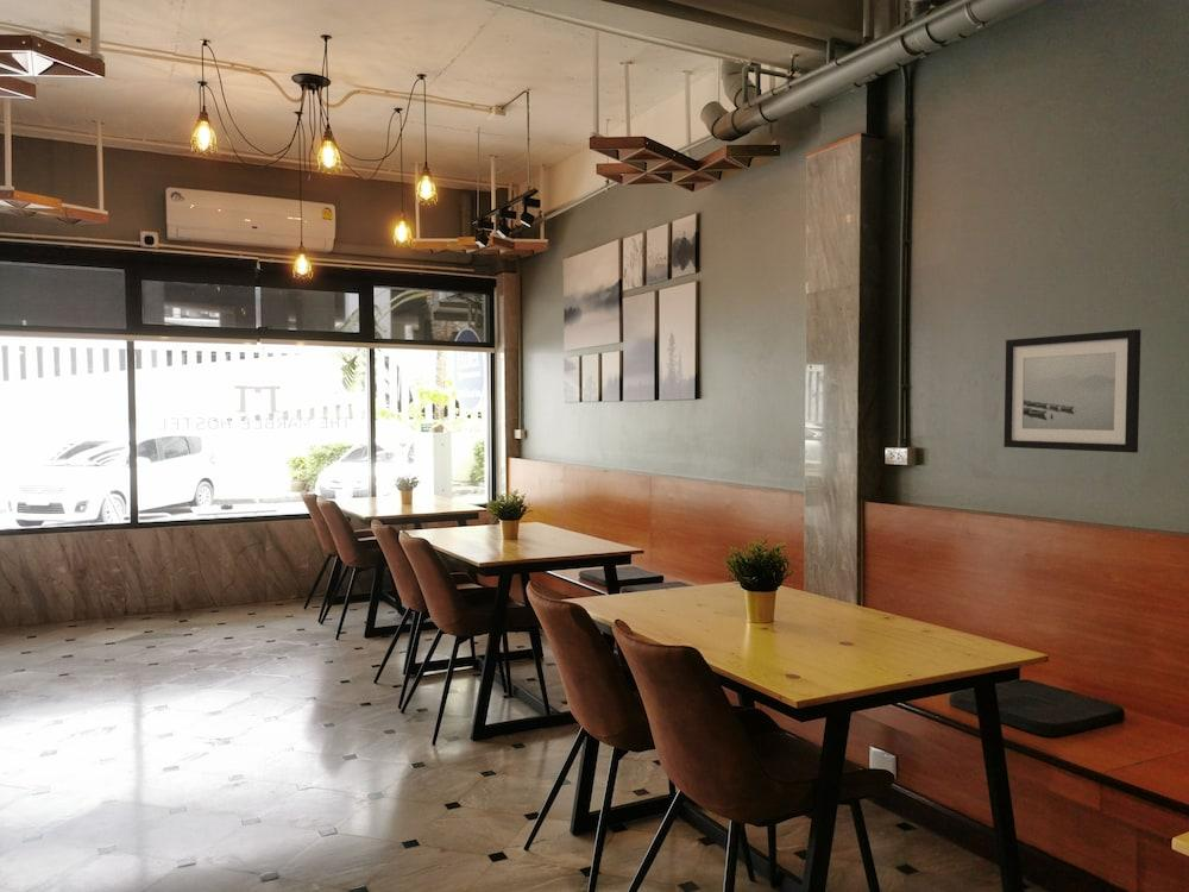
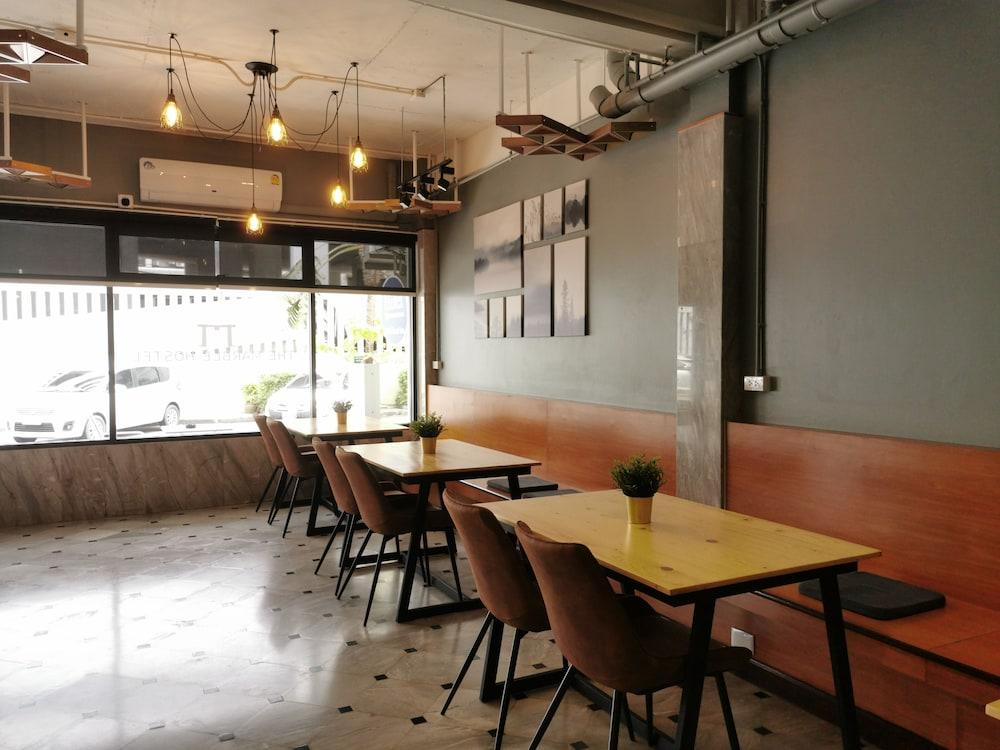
- wall art [1002,328,1143,454]
